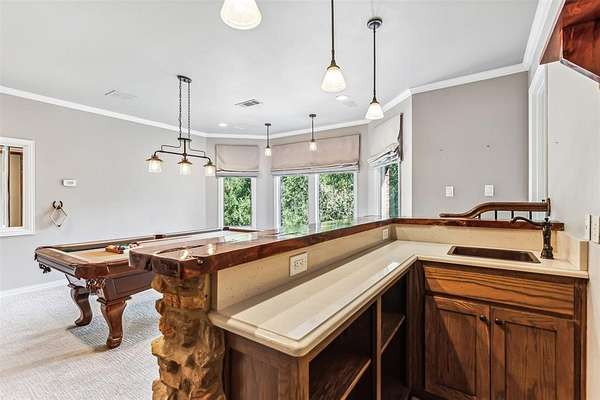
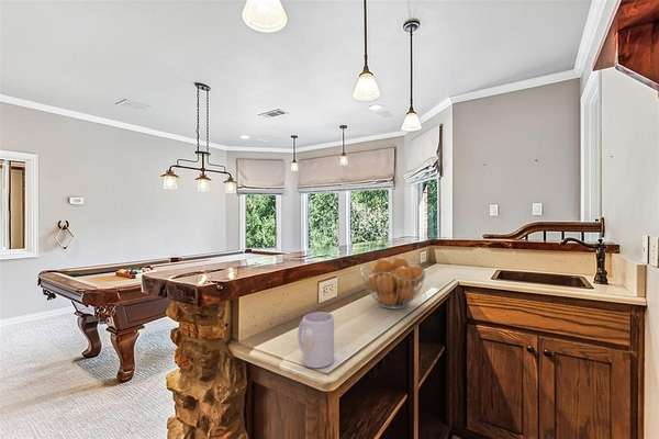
+ fruit basket [359,256,427,309]
+ mug [297,311,335,369]
